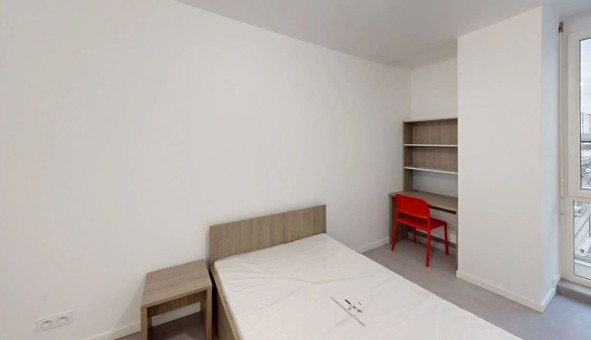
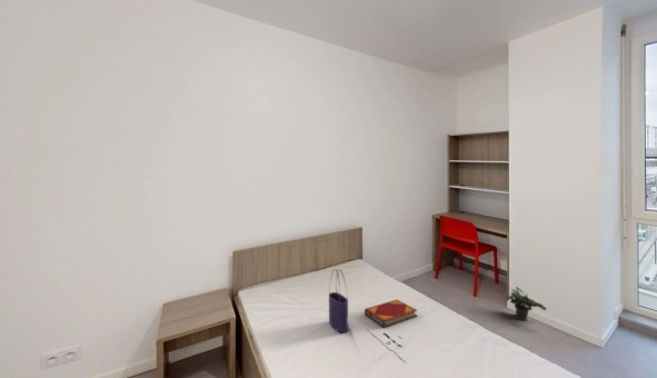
+ potted plant [506,286,548,321]
+ hardback book [364,298,418,329]
+ tote bag [328,268,349,334]
